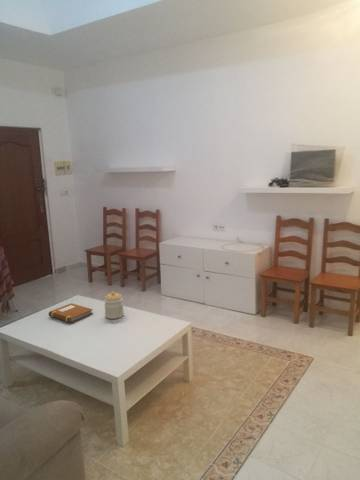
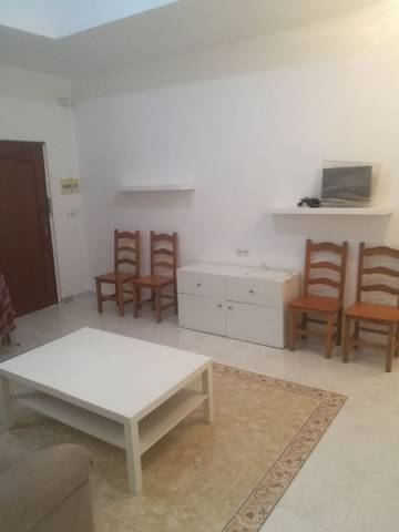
- jar [103,291,125,320]
- notebook [48,302,94,324]
